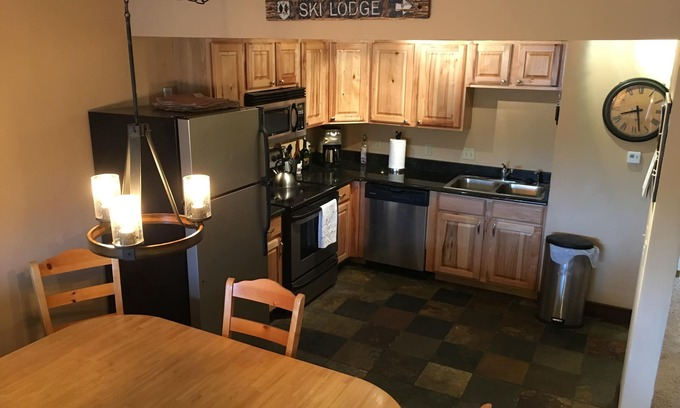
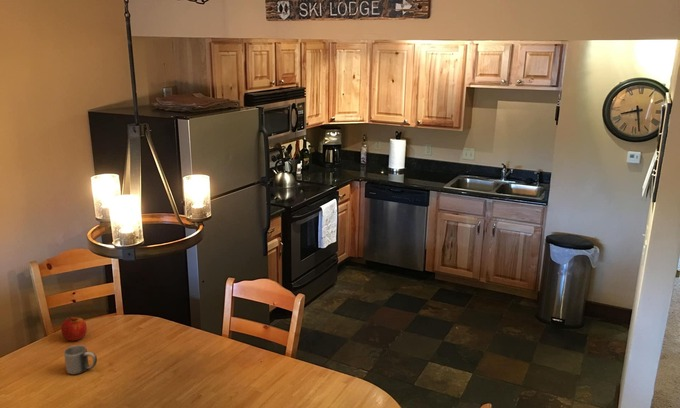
+ mug [63,344,98,376]
+ apple [60,316,88,342]
